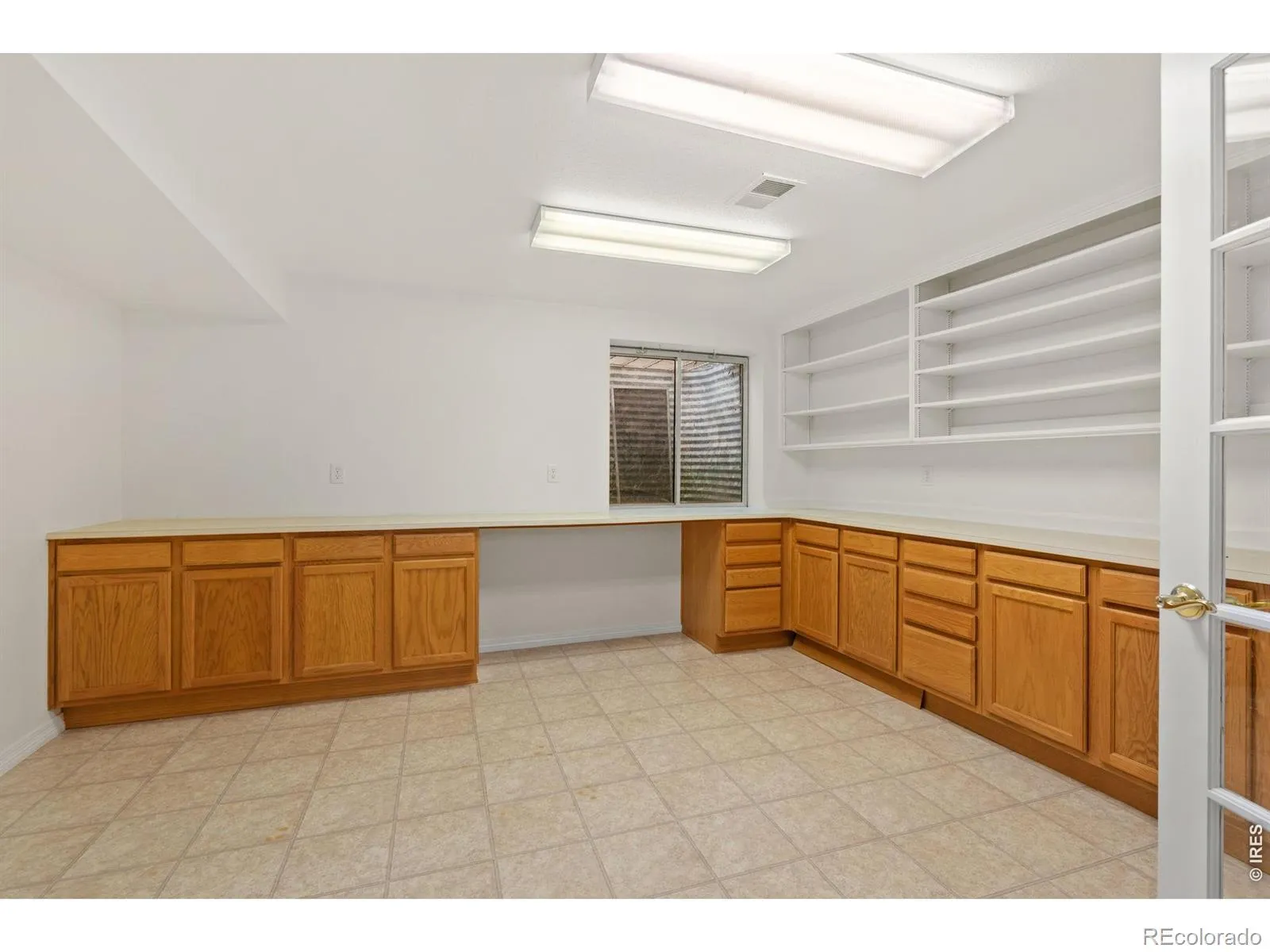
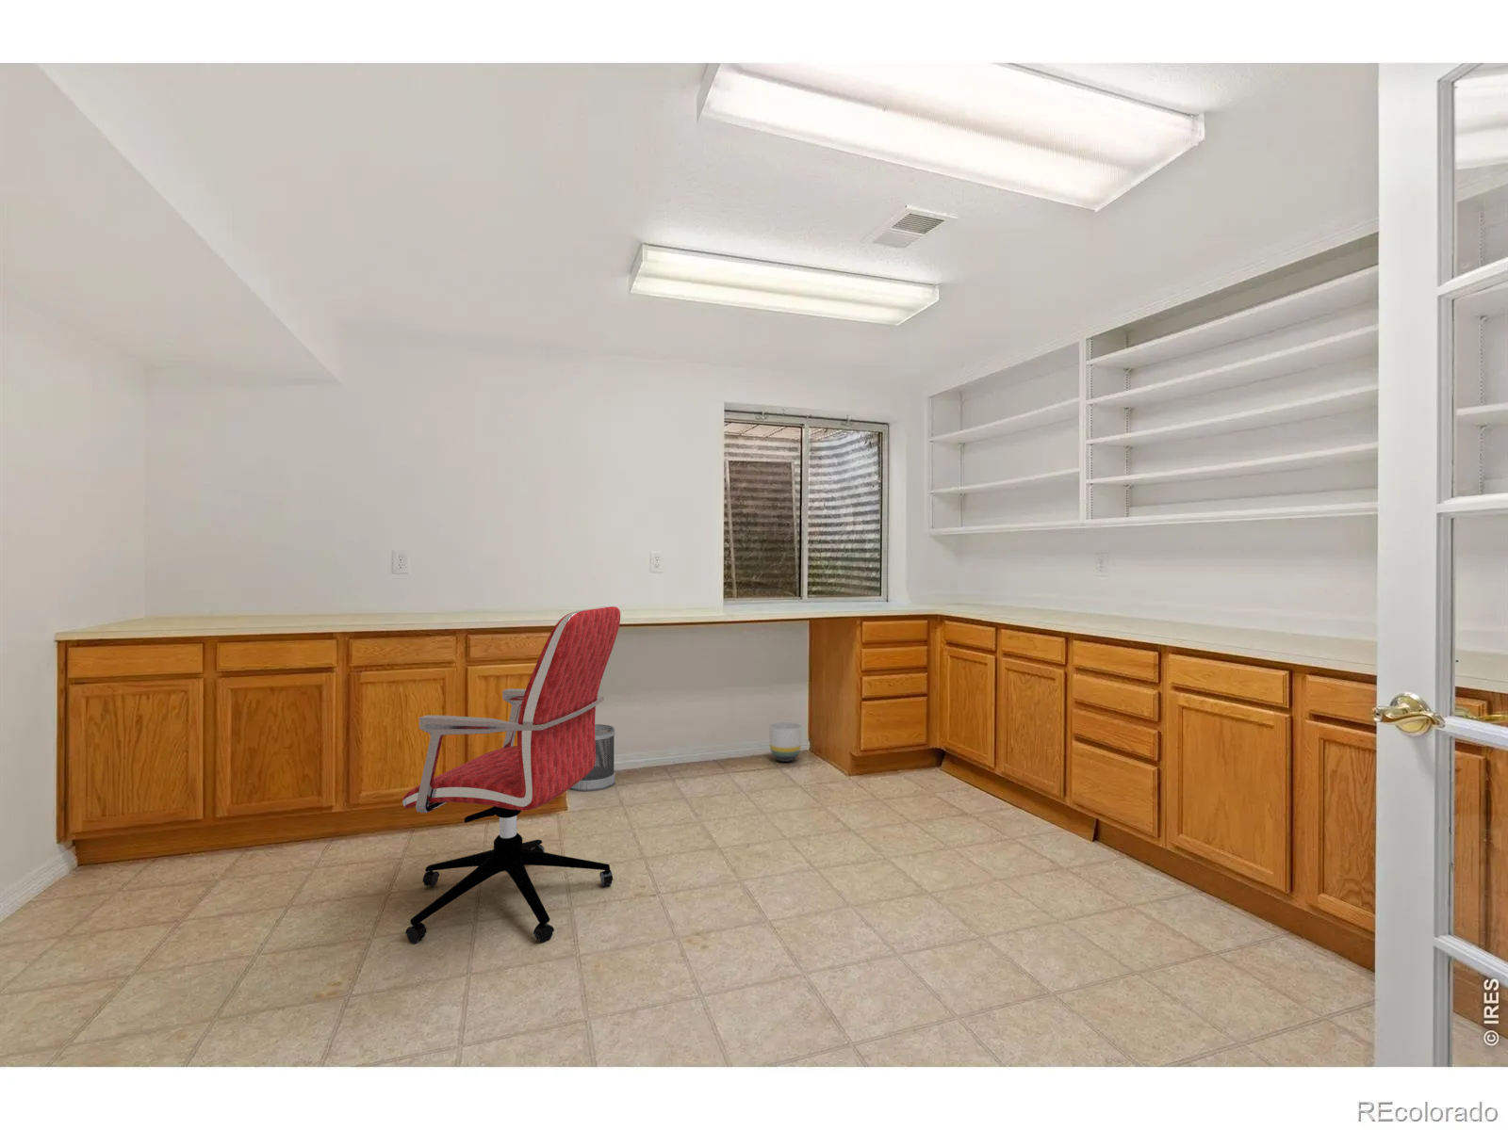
+ planter [768,722,801,763]
+ wastebasket [569,723,615,792]
+ office chair [401,605,621,945]
